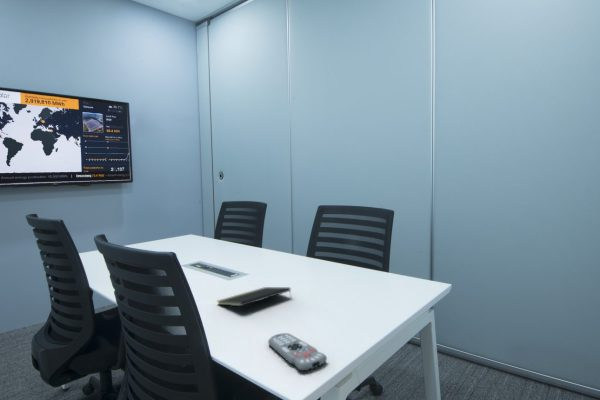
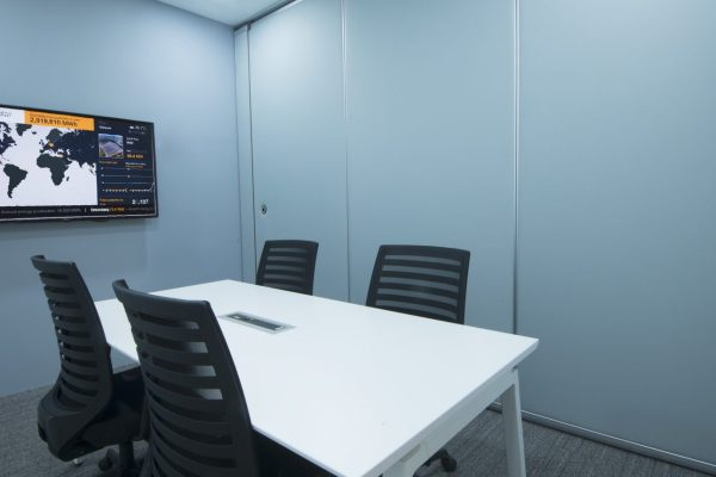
- notepad [217,286,293,307]
- remote control [267,332,328,372]
